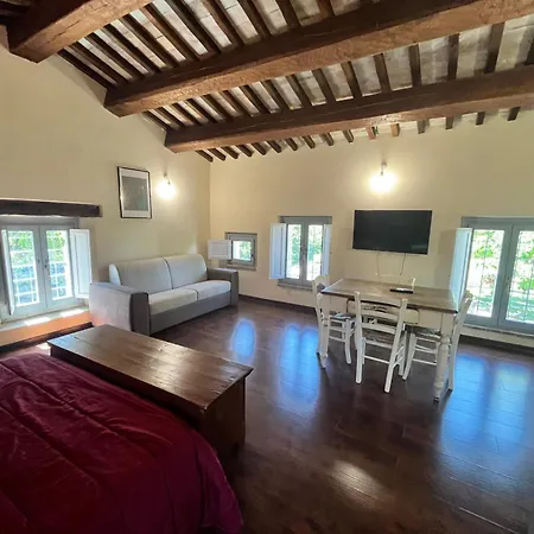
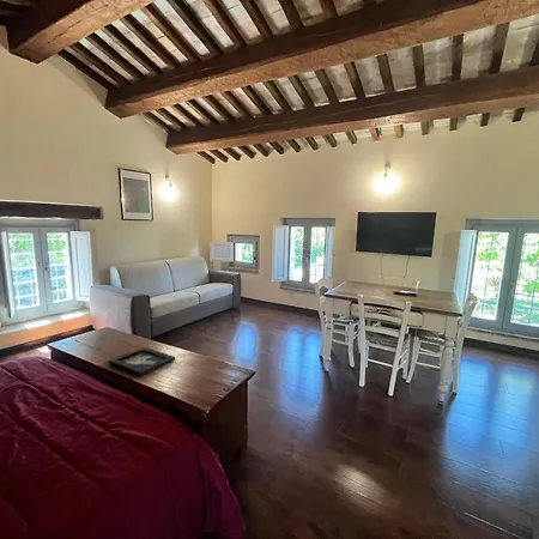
+ decorative tray [107,346,176,376]
